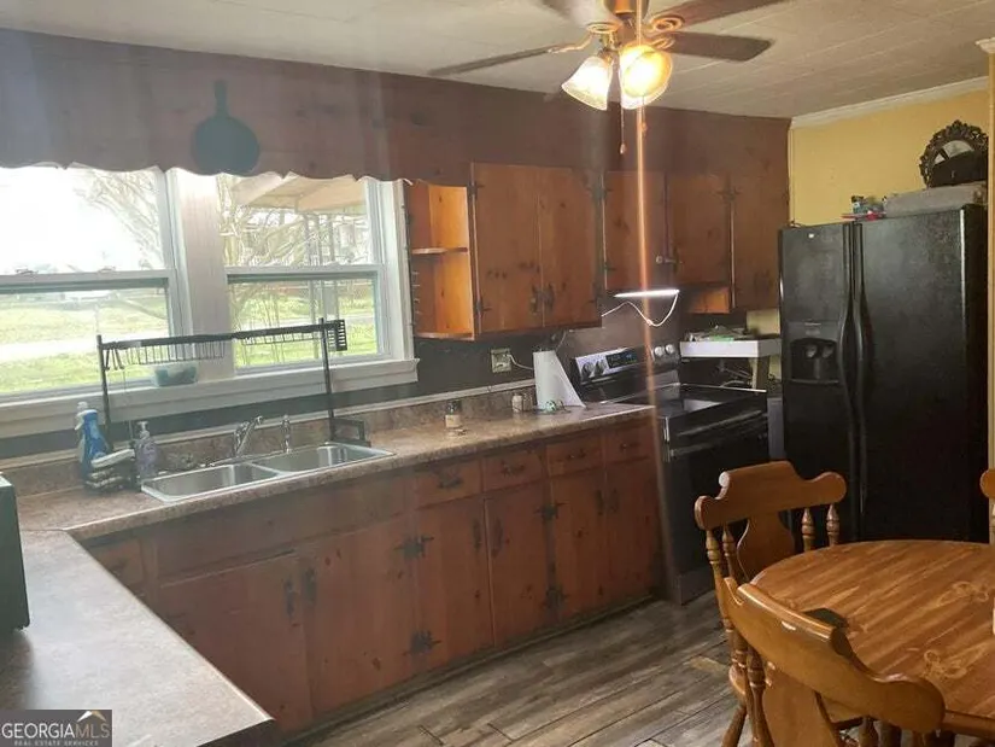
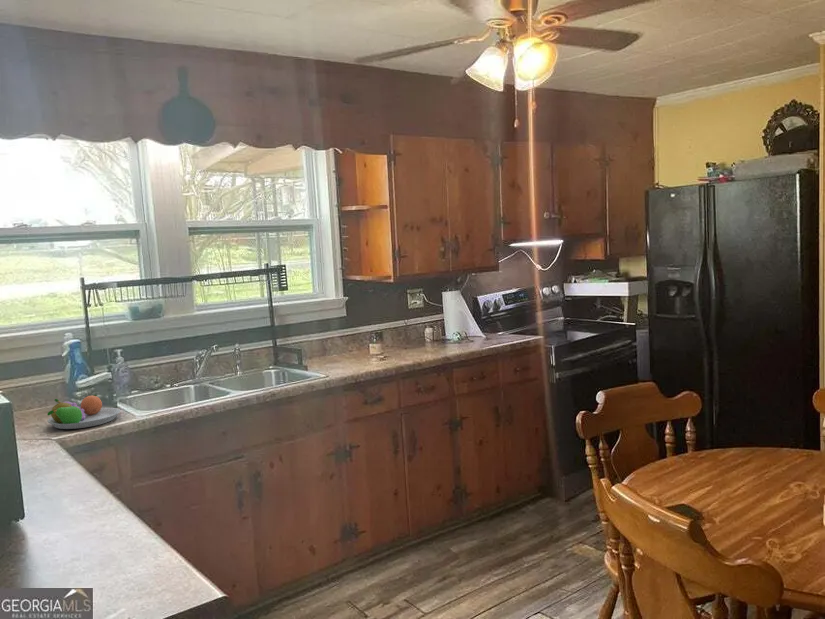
+ fruit bowl [46,394,121,430]
